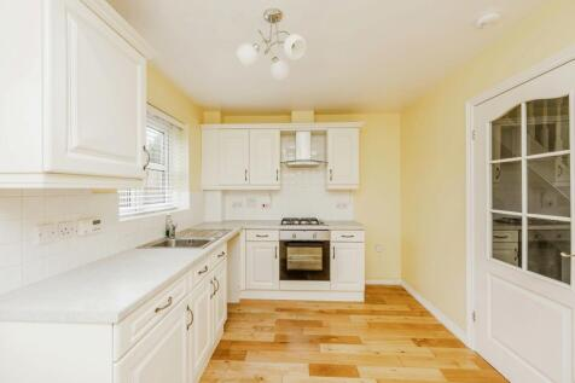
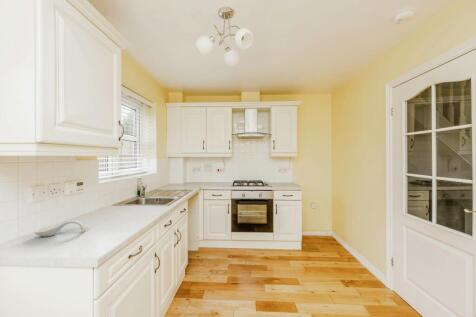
+ spoon rest [33,219,86,238]
